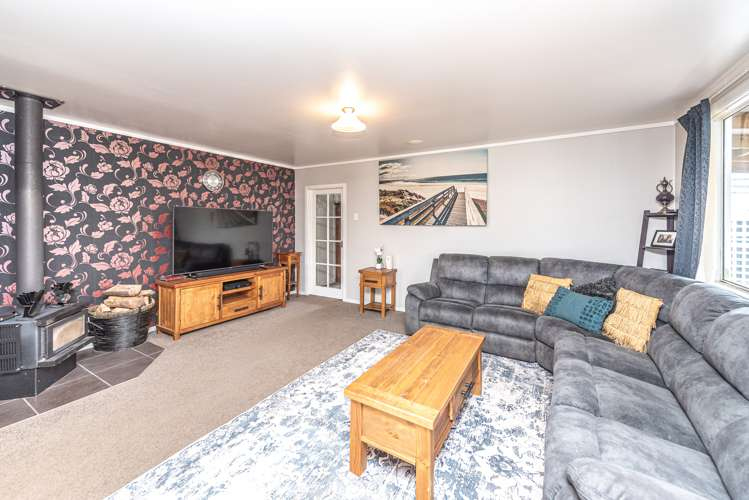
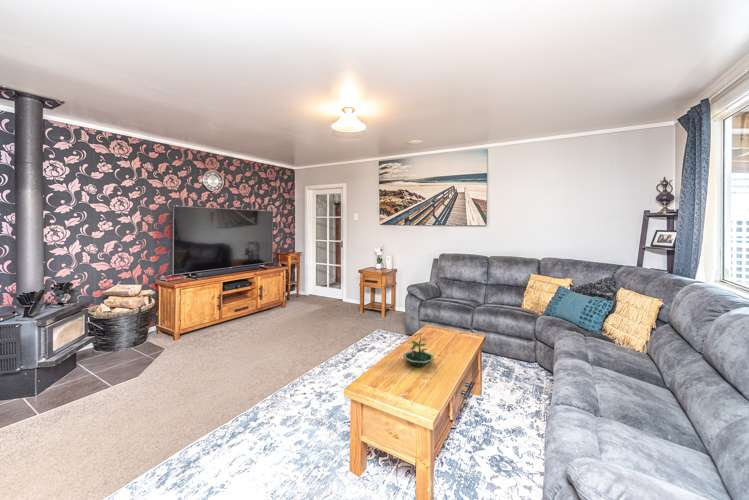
+ terrarium [402,332,435,368]
